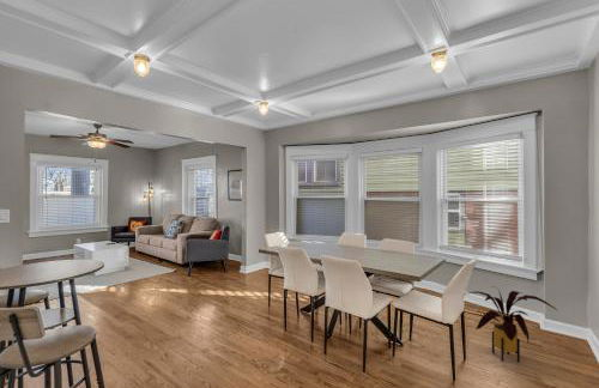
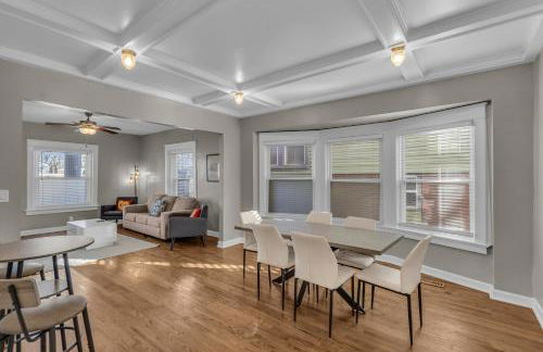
- house plant [464,285,558,363]
